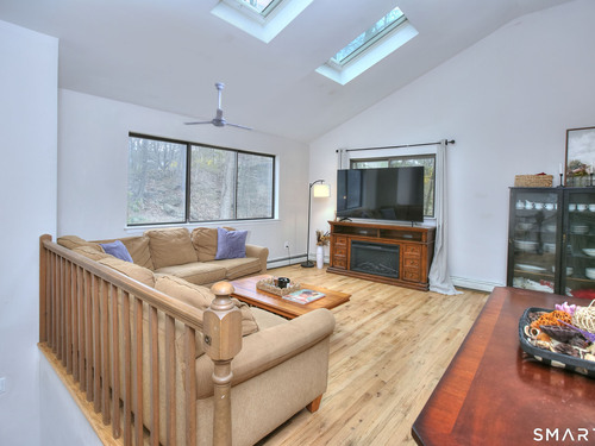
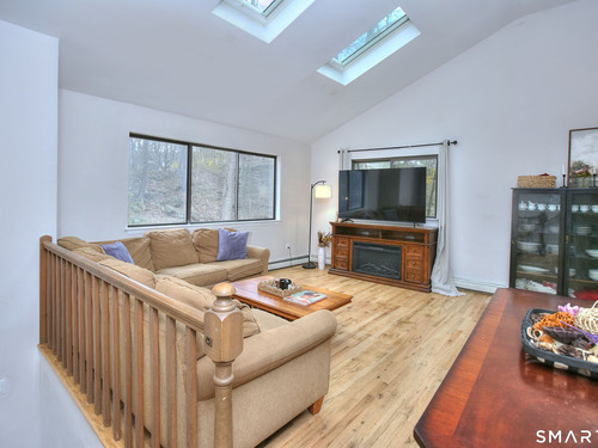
- ceiling fan [183,81,255,131]
